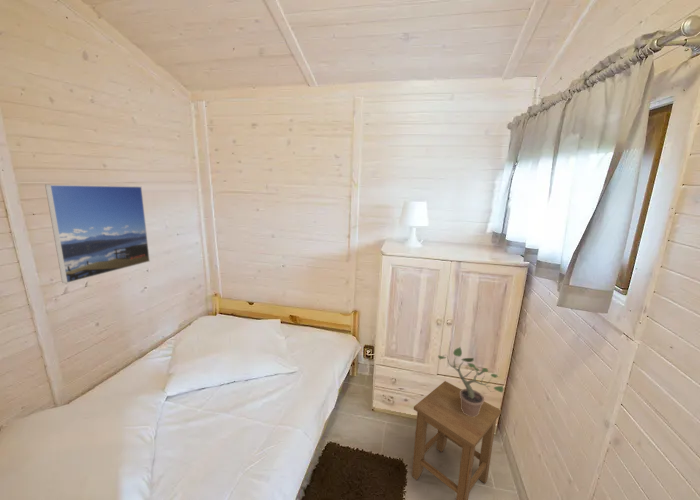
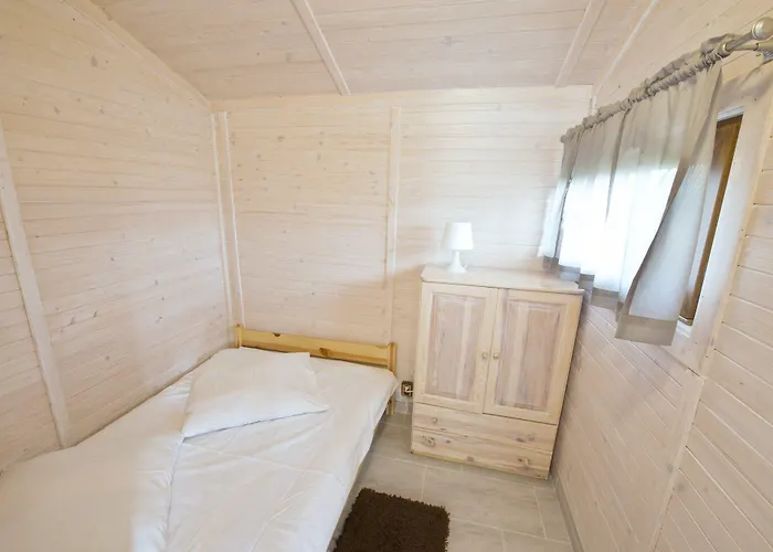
- stool [411,380,503,500]
- potted plant [437,346,504,417]
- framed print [44,184,151,284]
